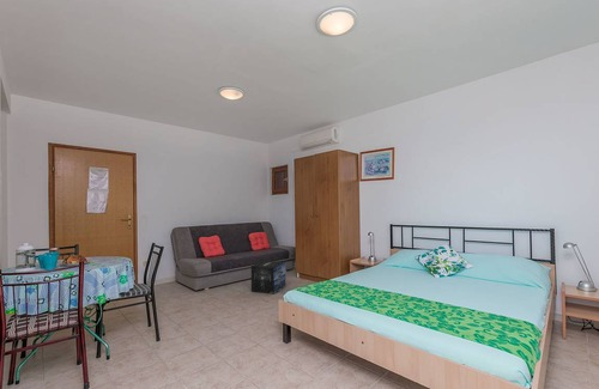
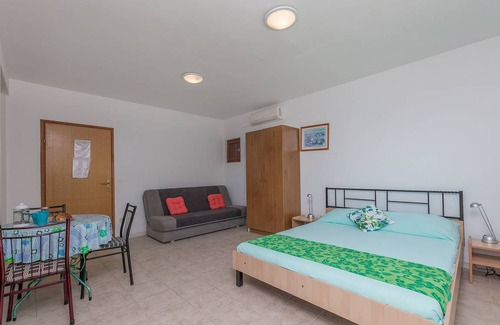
- cardboard box [250,260,286,296]
